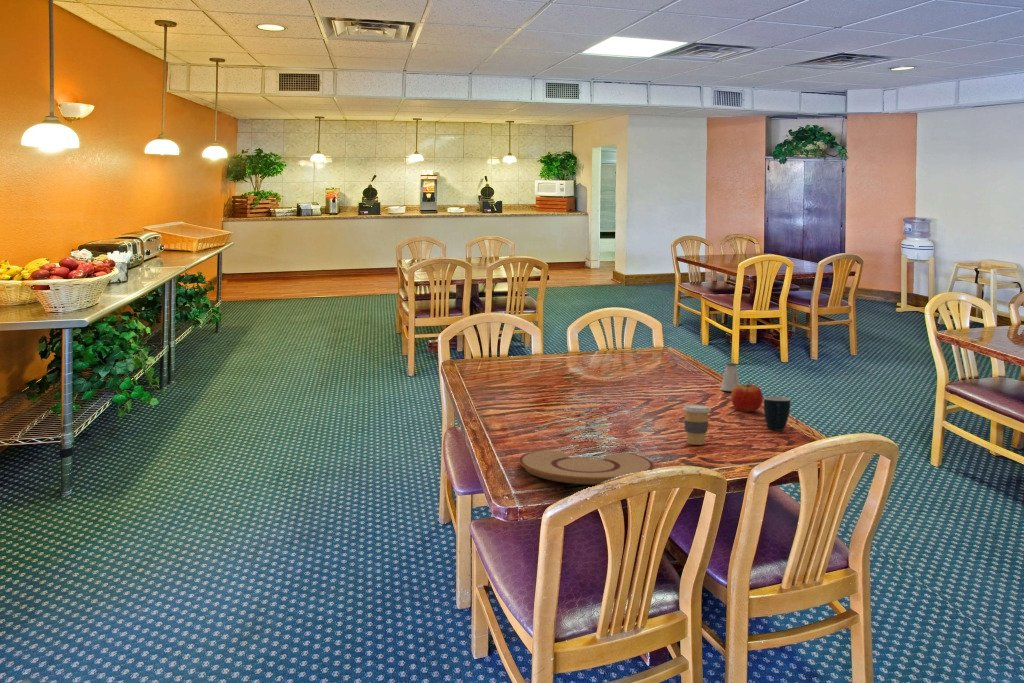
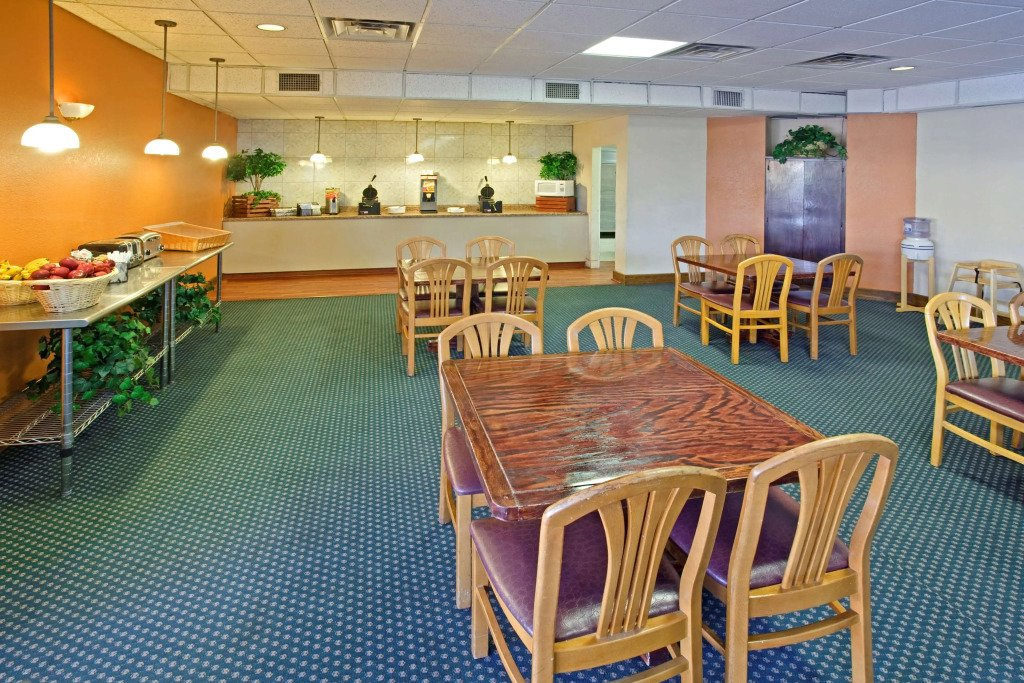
- saltshaker [720,362,741,392]
- mug [763,396,791,432]
- coffee cup [681,404,712,446]
- plate [518,448,655,485]
- apple [730,381,764,413]
